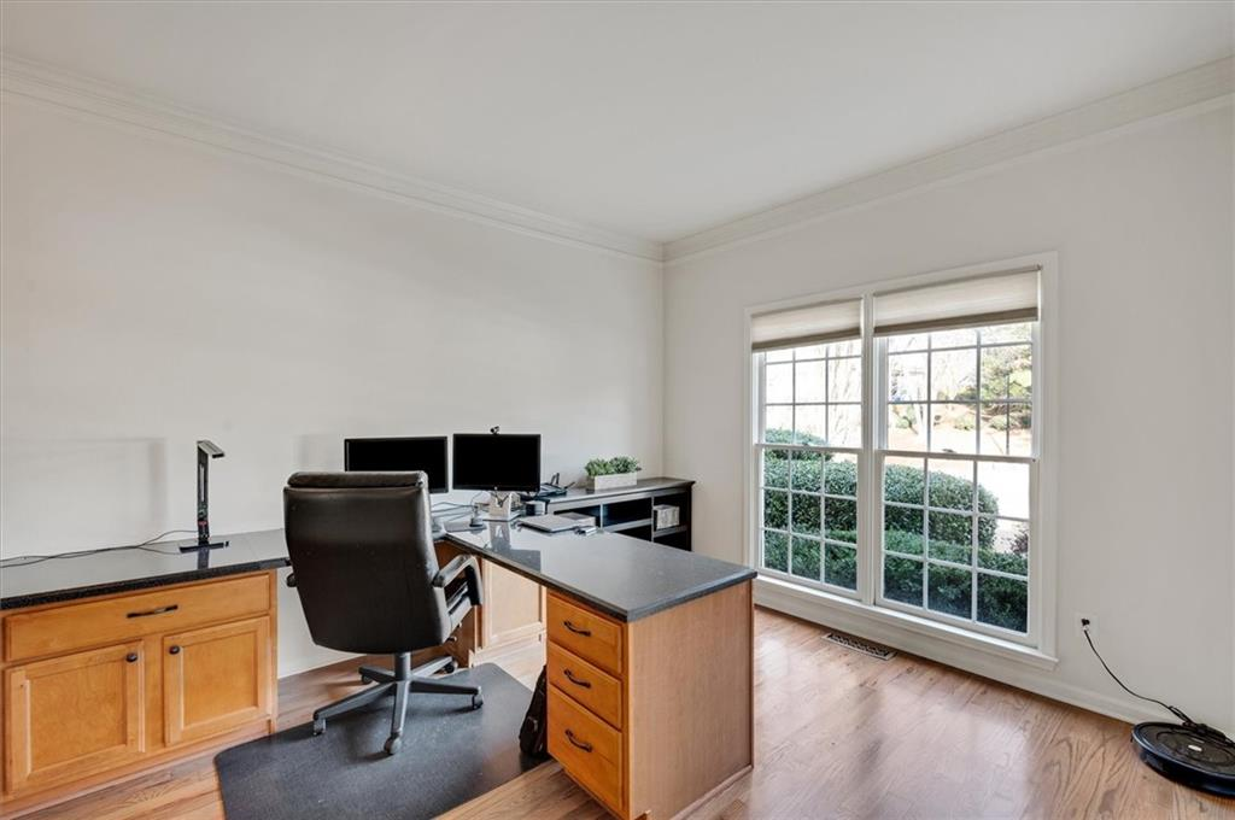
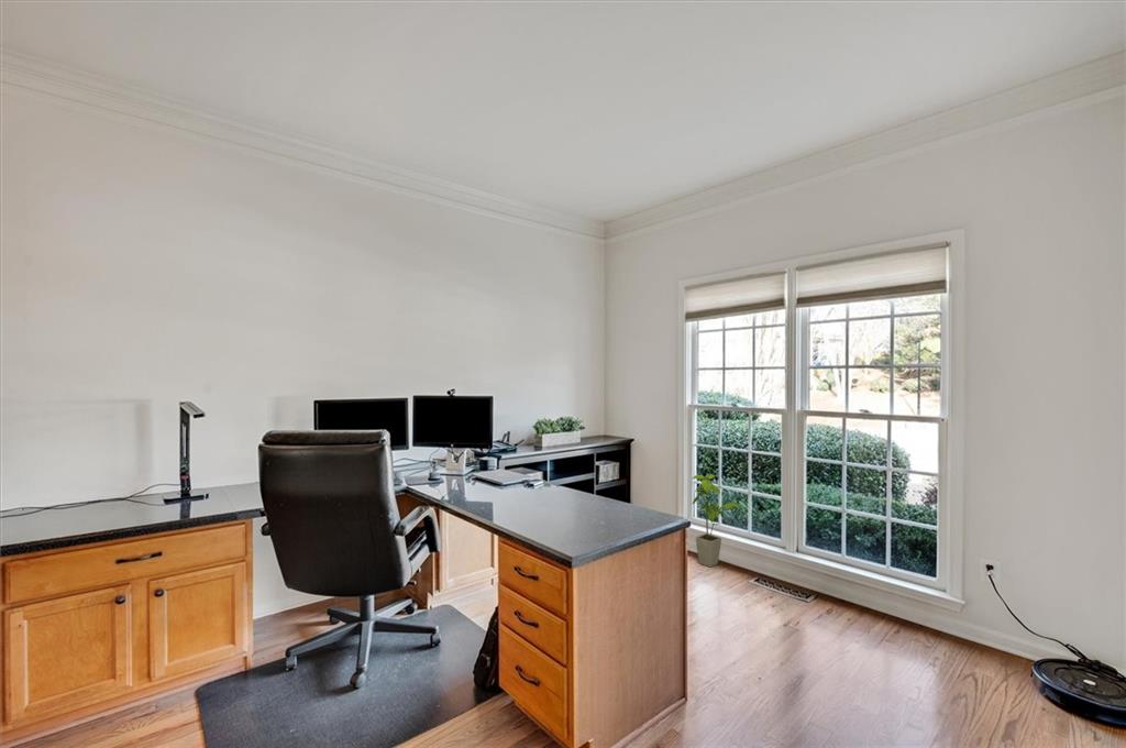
+ house plant [692,473,743,568]
